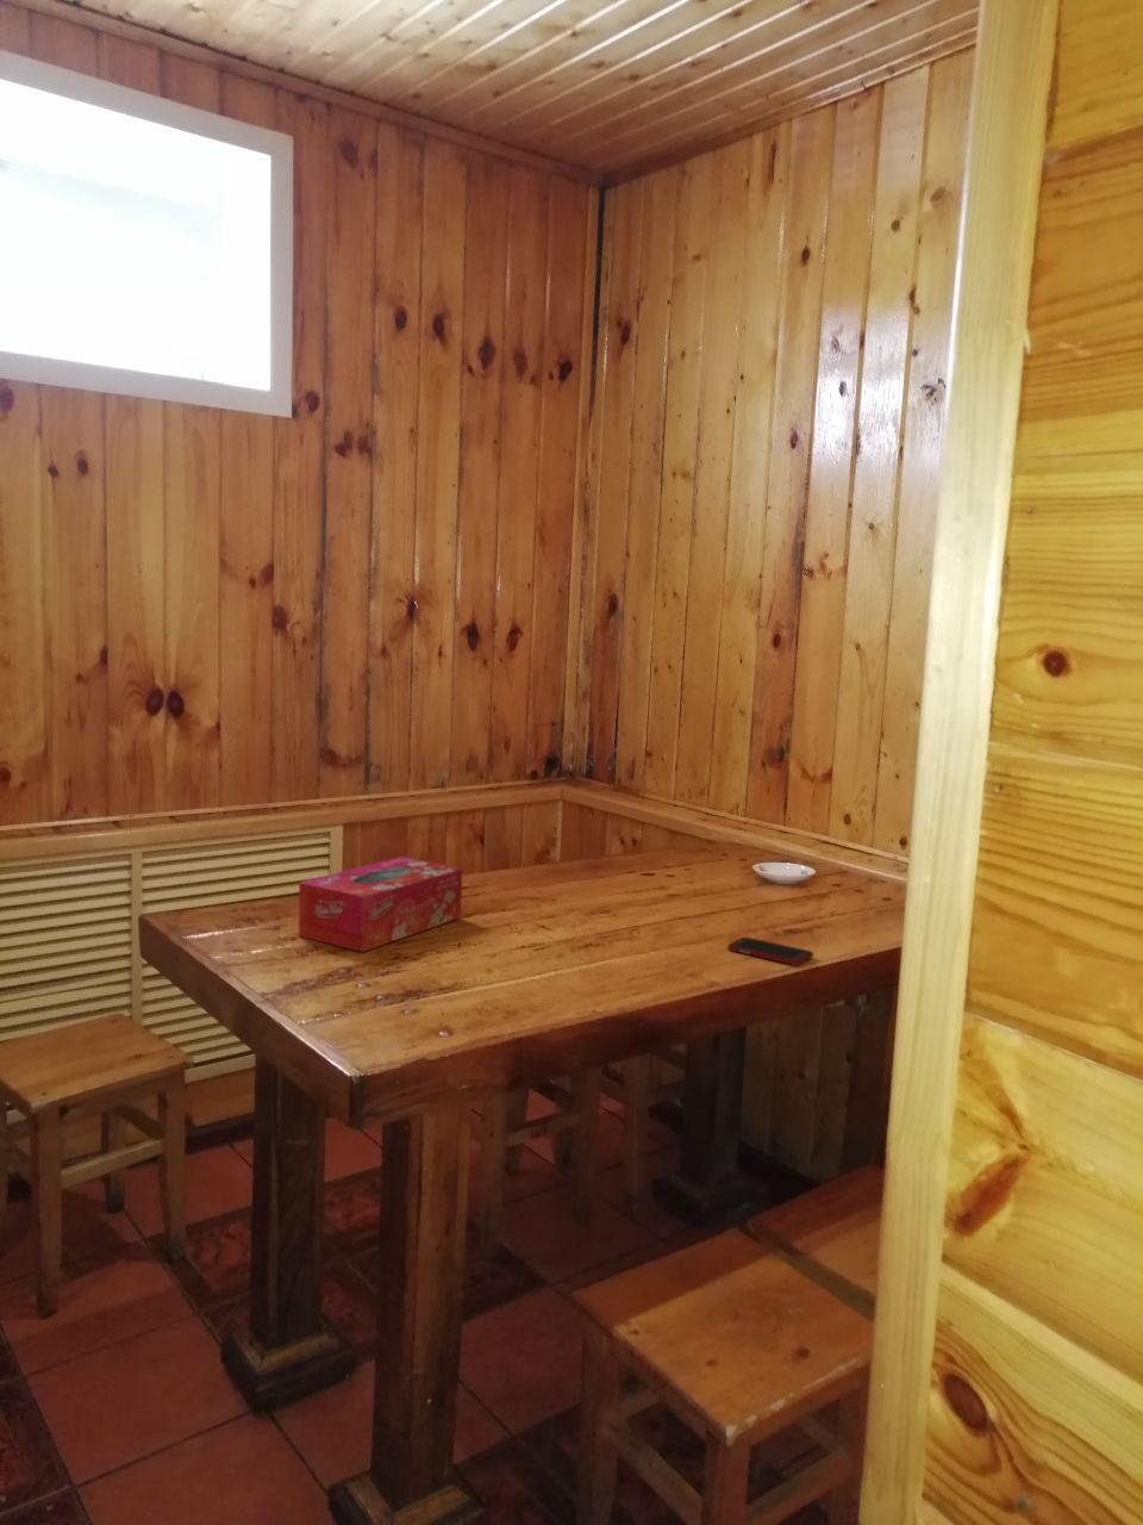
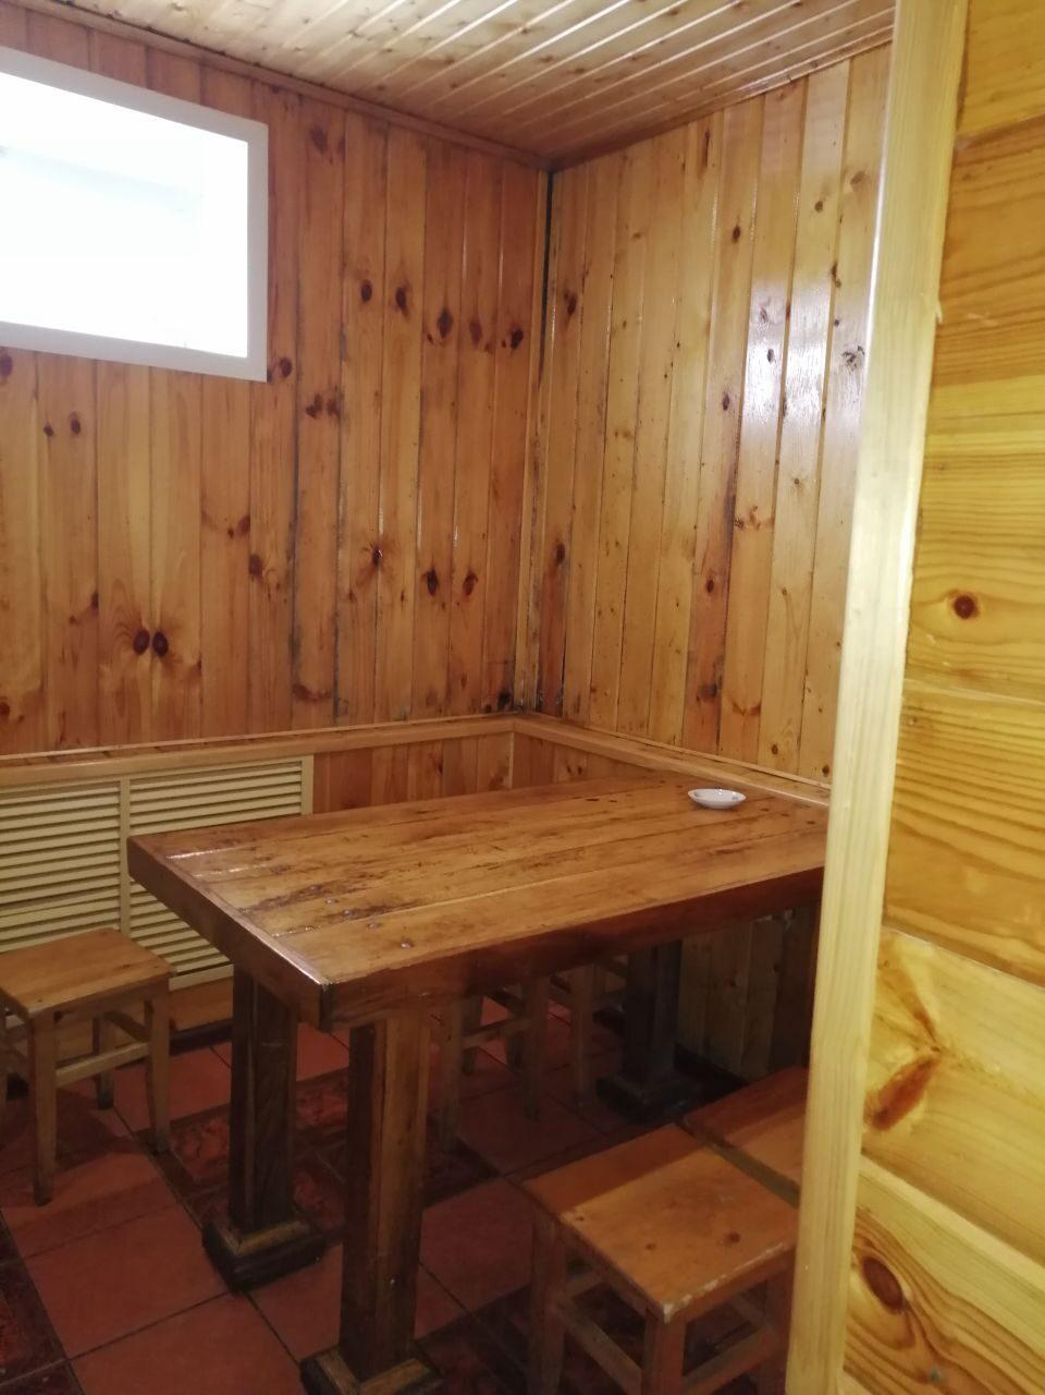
- cell phone [726,937,814,967]
- tissue box [298,855,463,953]
